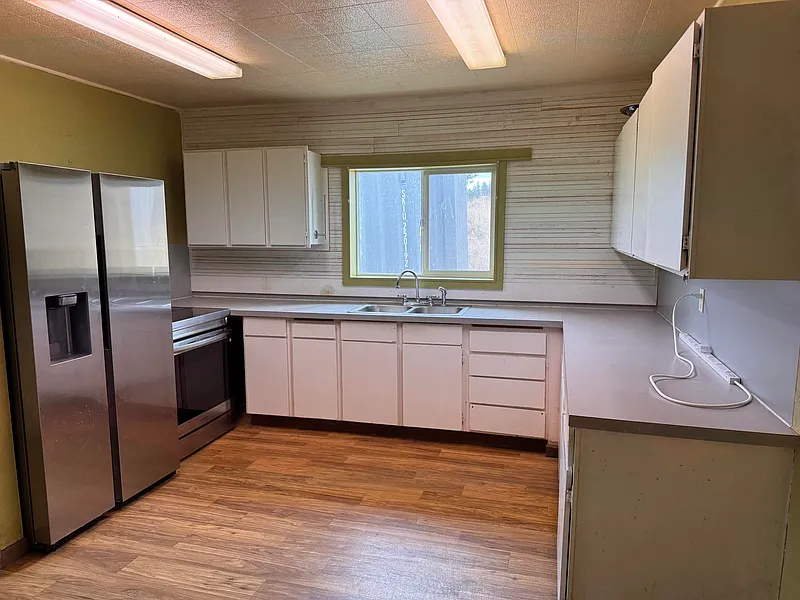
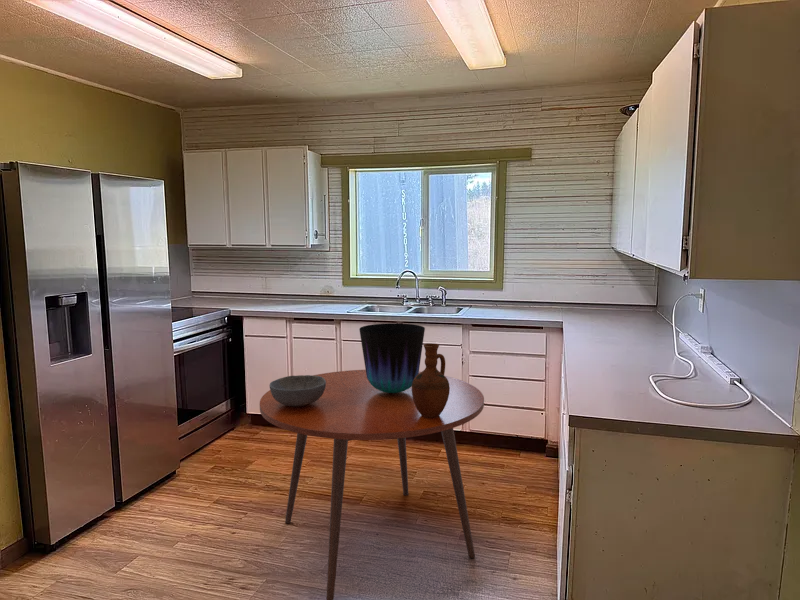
+ pitcher [412,342,450,418]
+ dining table [259,369,485,600]
+ bowl [269,374,326,406]
+ vase [358,322,426,393]
